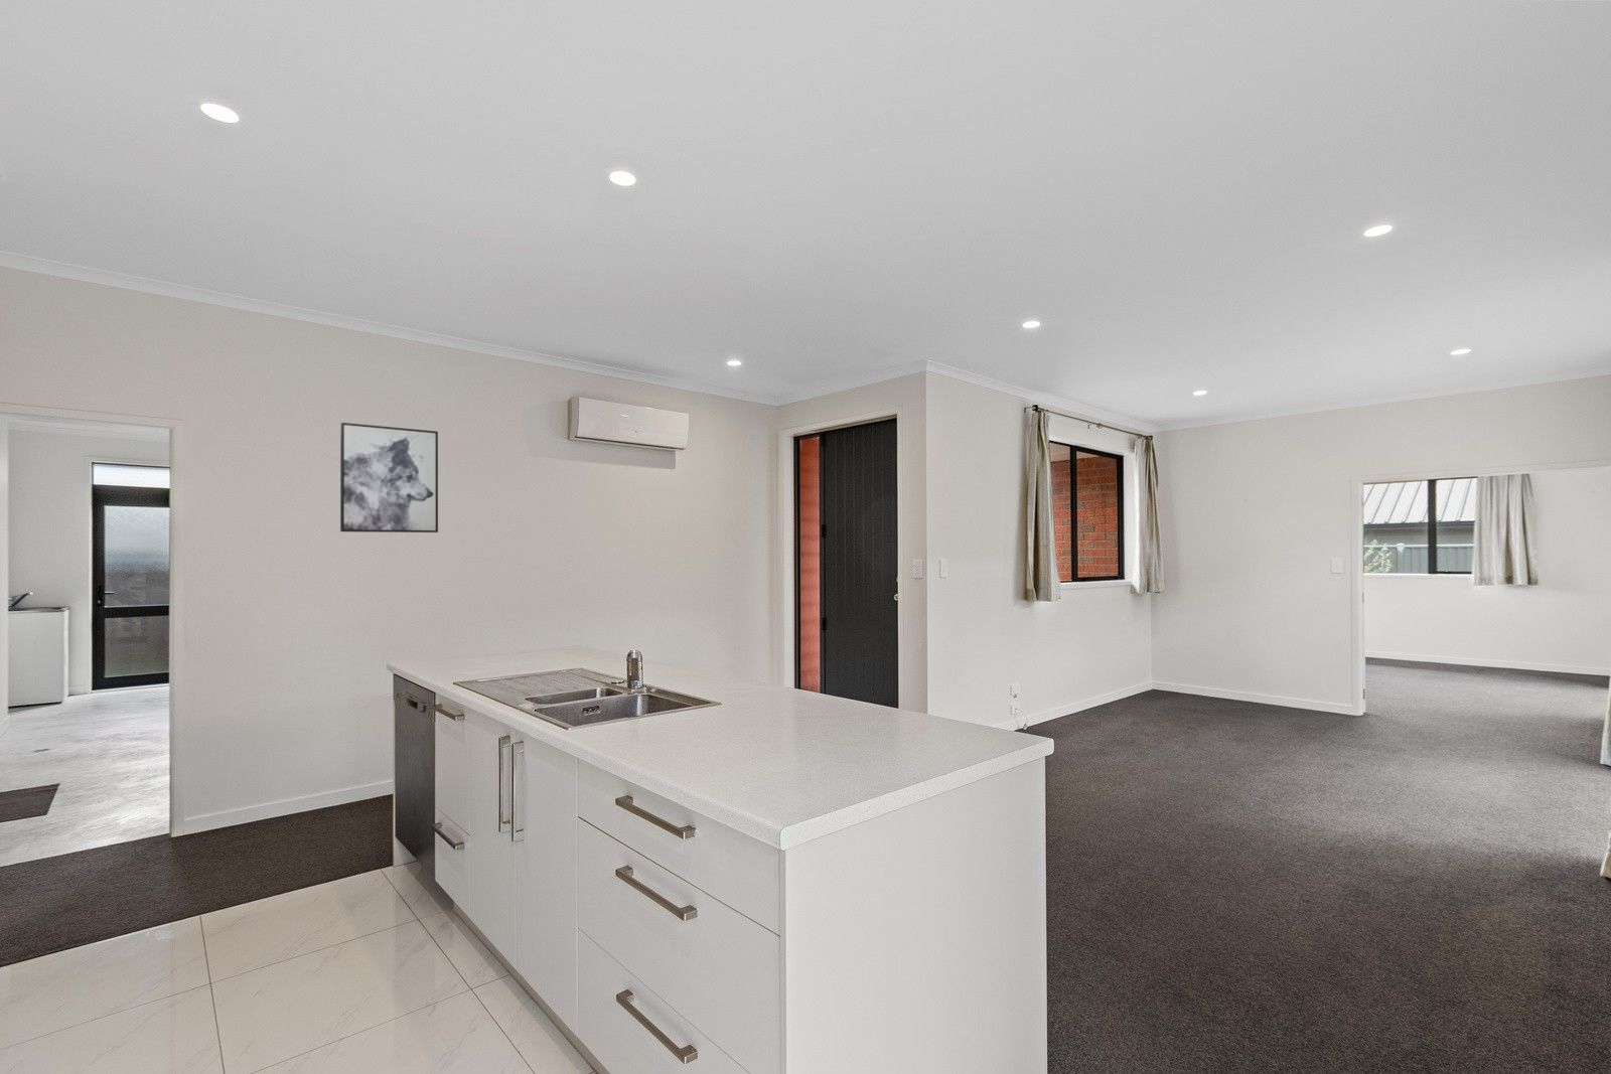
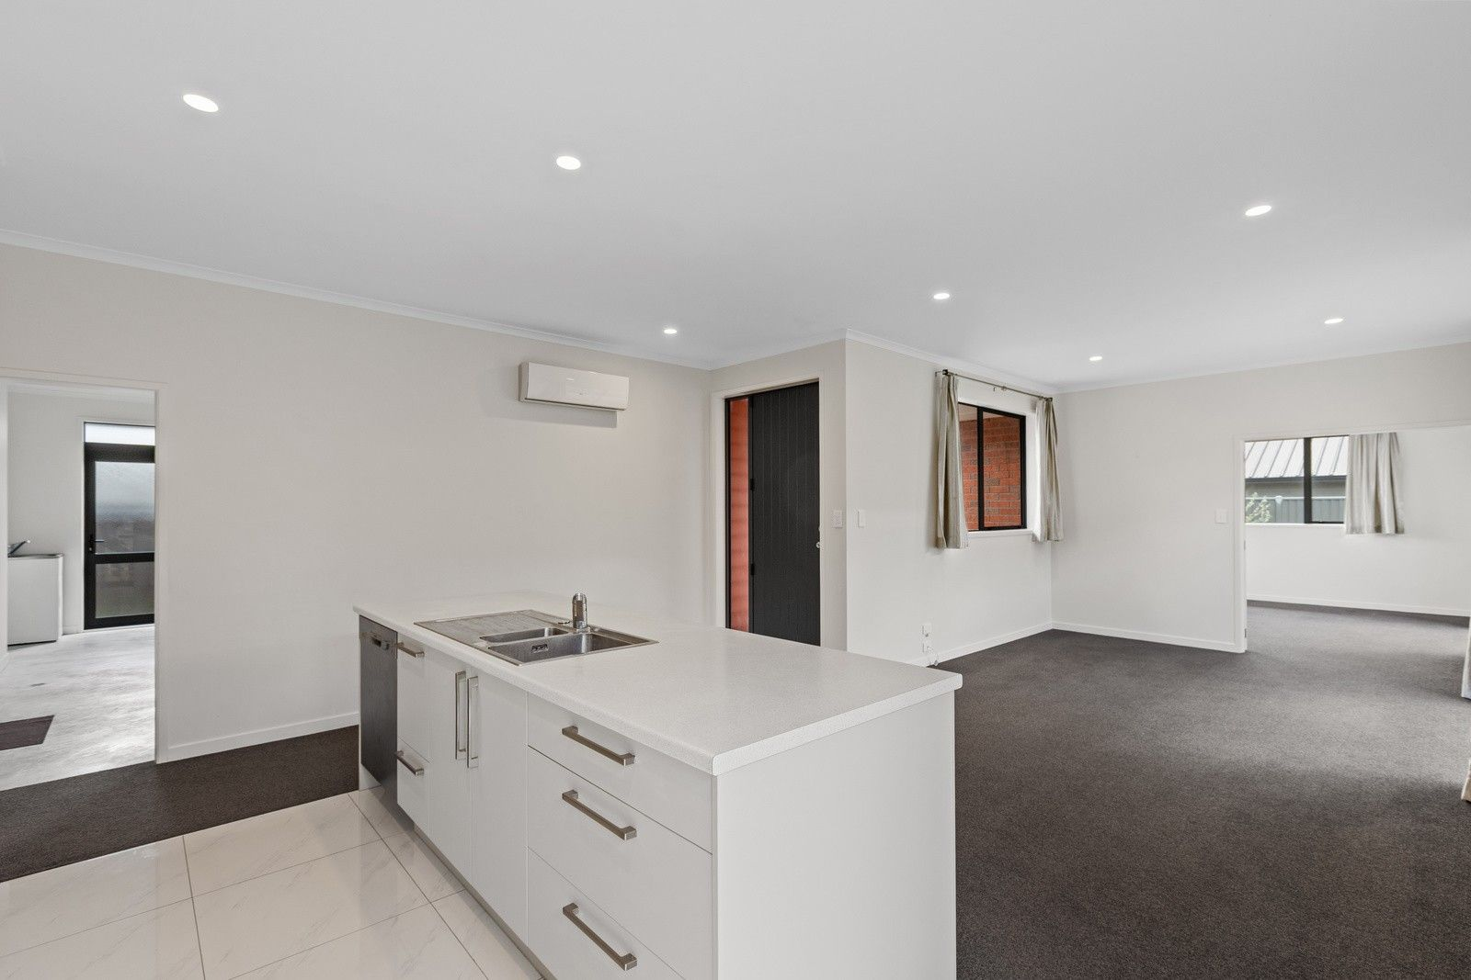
- wall art [339,422,439,533]
